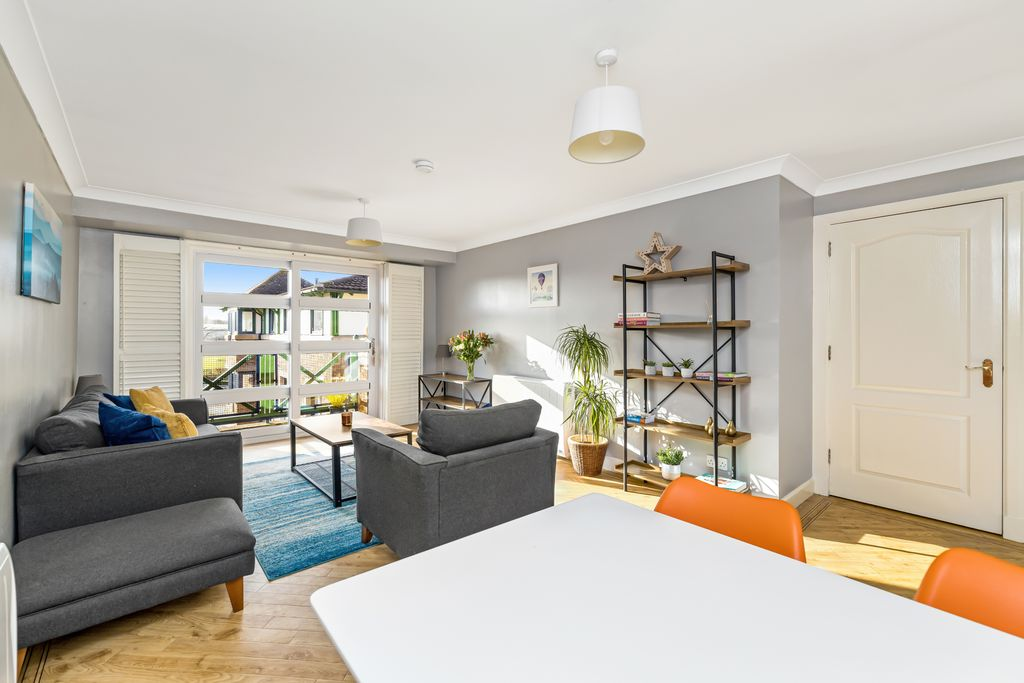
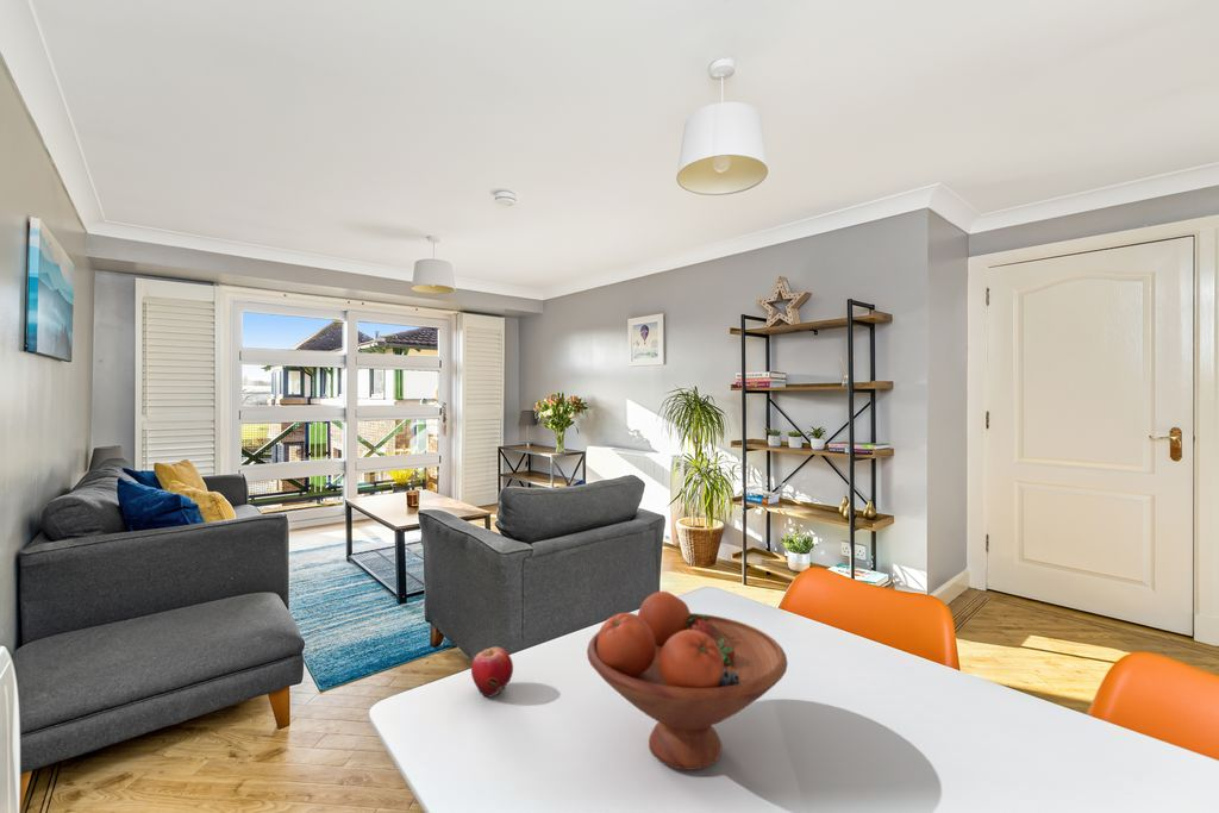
+ fruit bowl [586,590,788,771]
+ apple [470,646,514,699]
